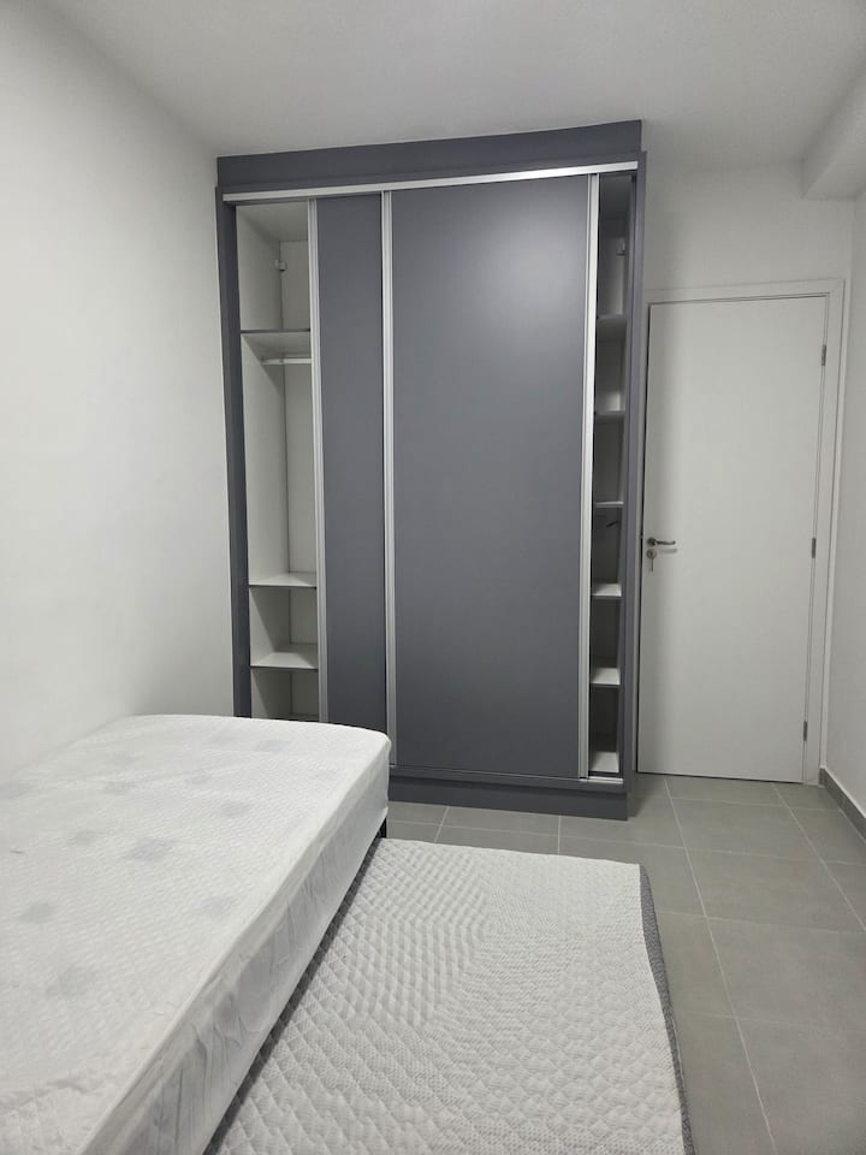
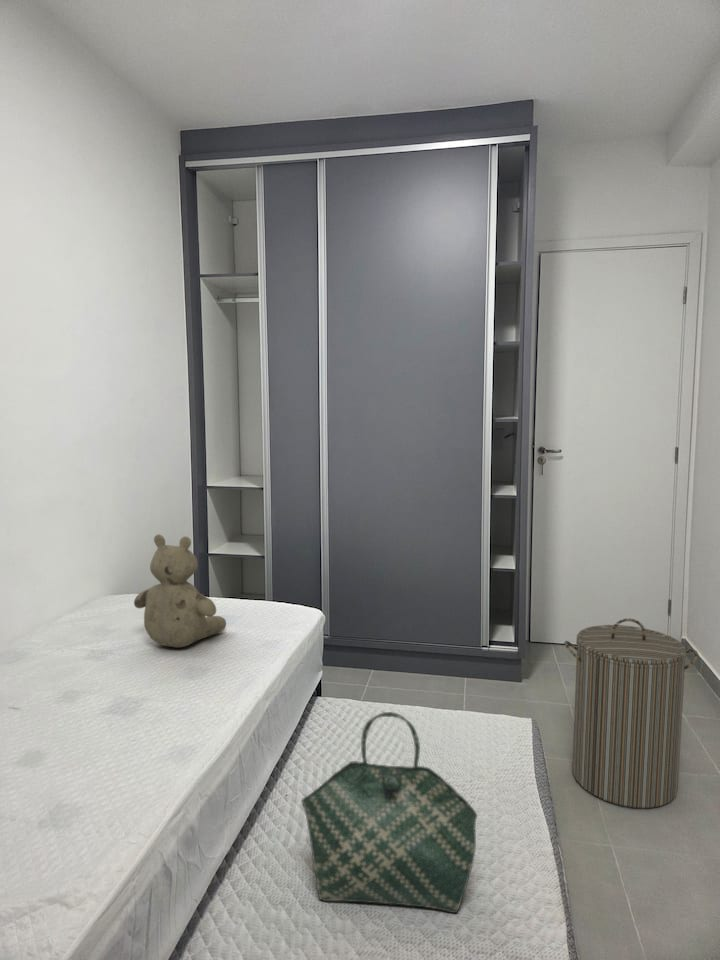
+ laundry hamper [563,617,699,809]
+ tote bag [301,711,479,914]
+ teddy bear [133,533,227,648]
